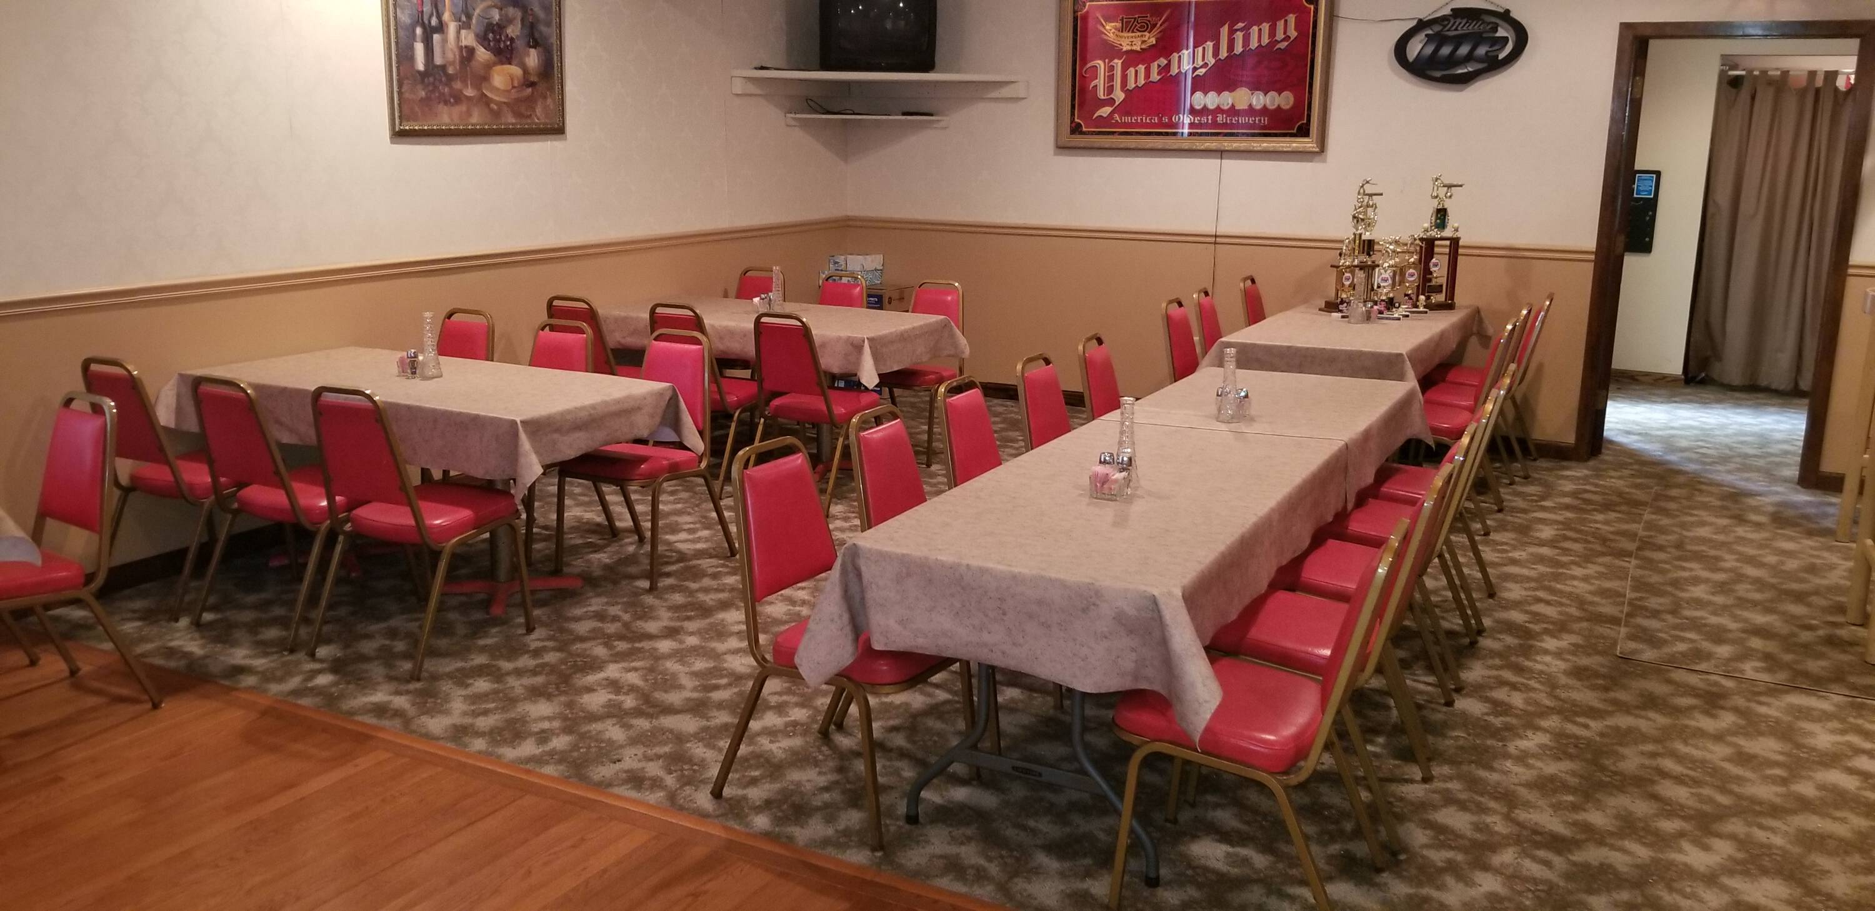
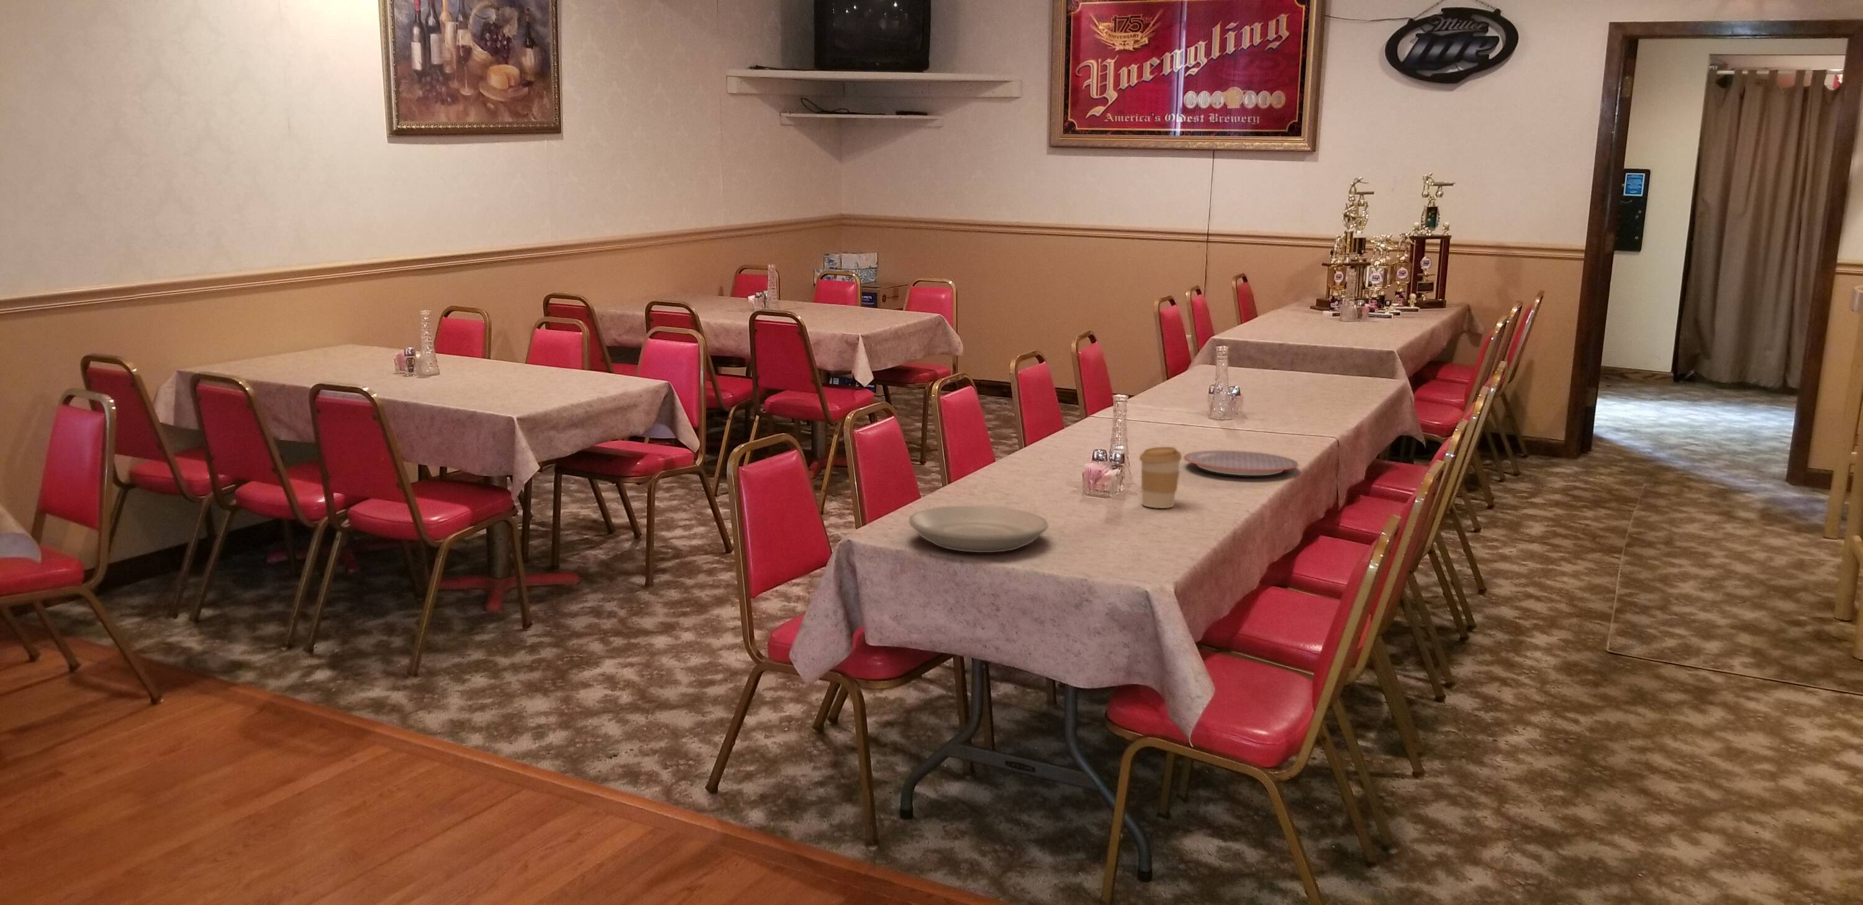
+ coffee cup [1139,447,1182,510]
+ plate [909,505,1049,553]
+ plate [1183,450,1299,476]
